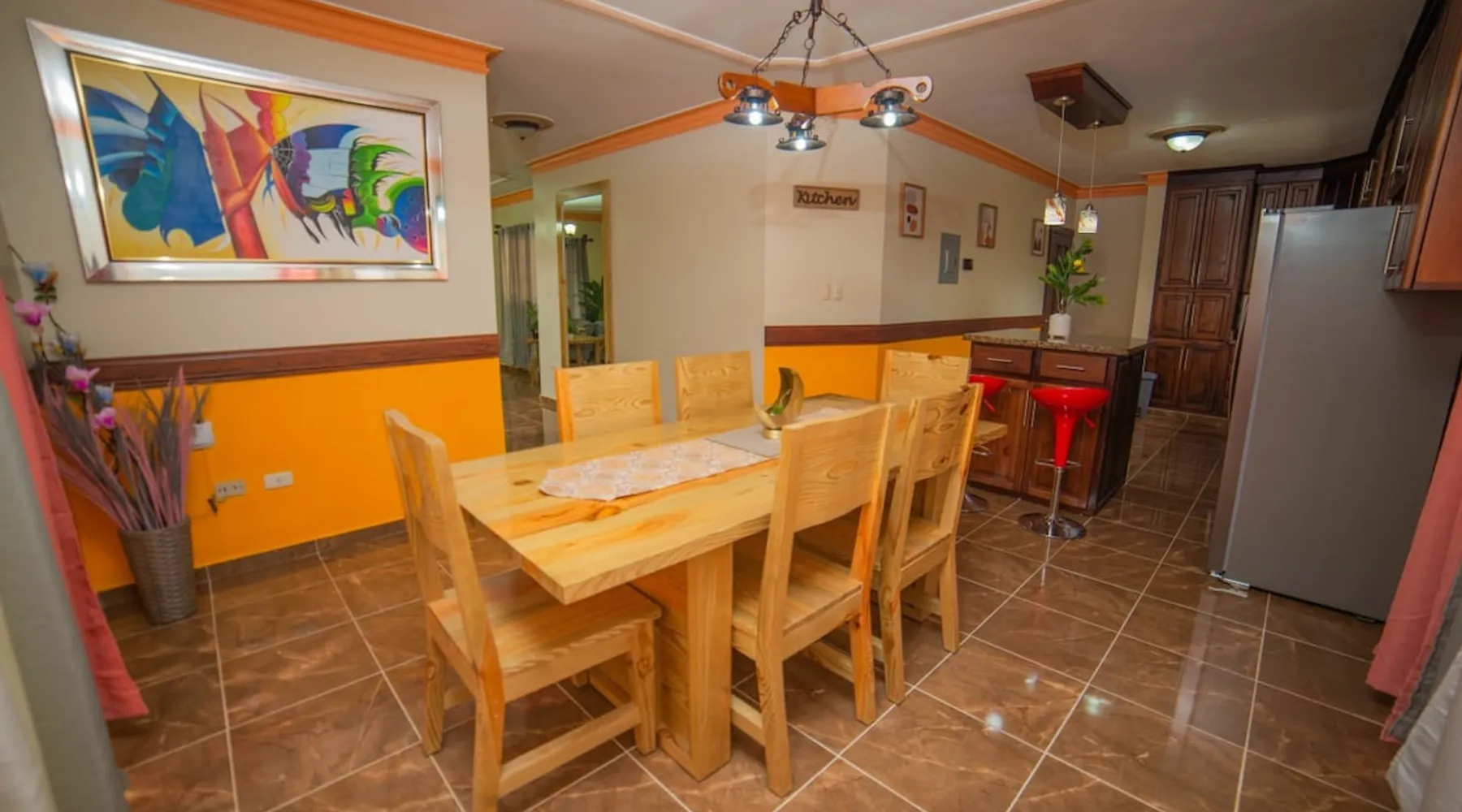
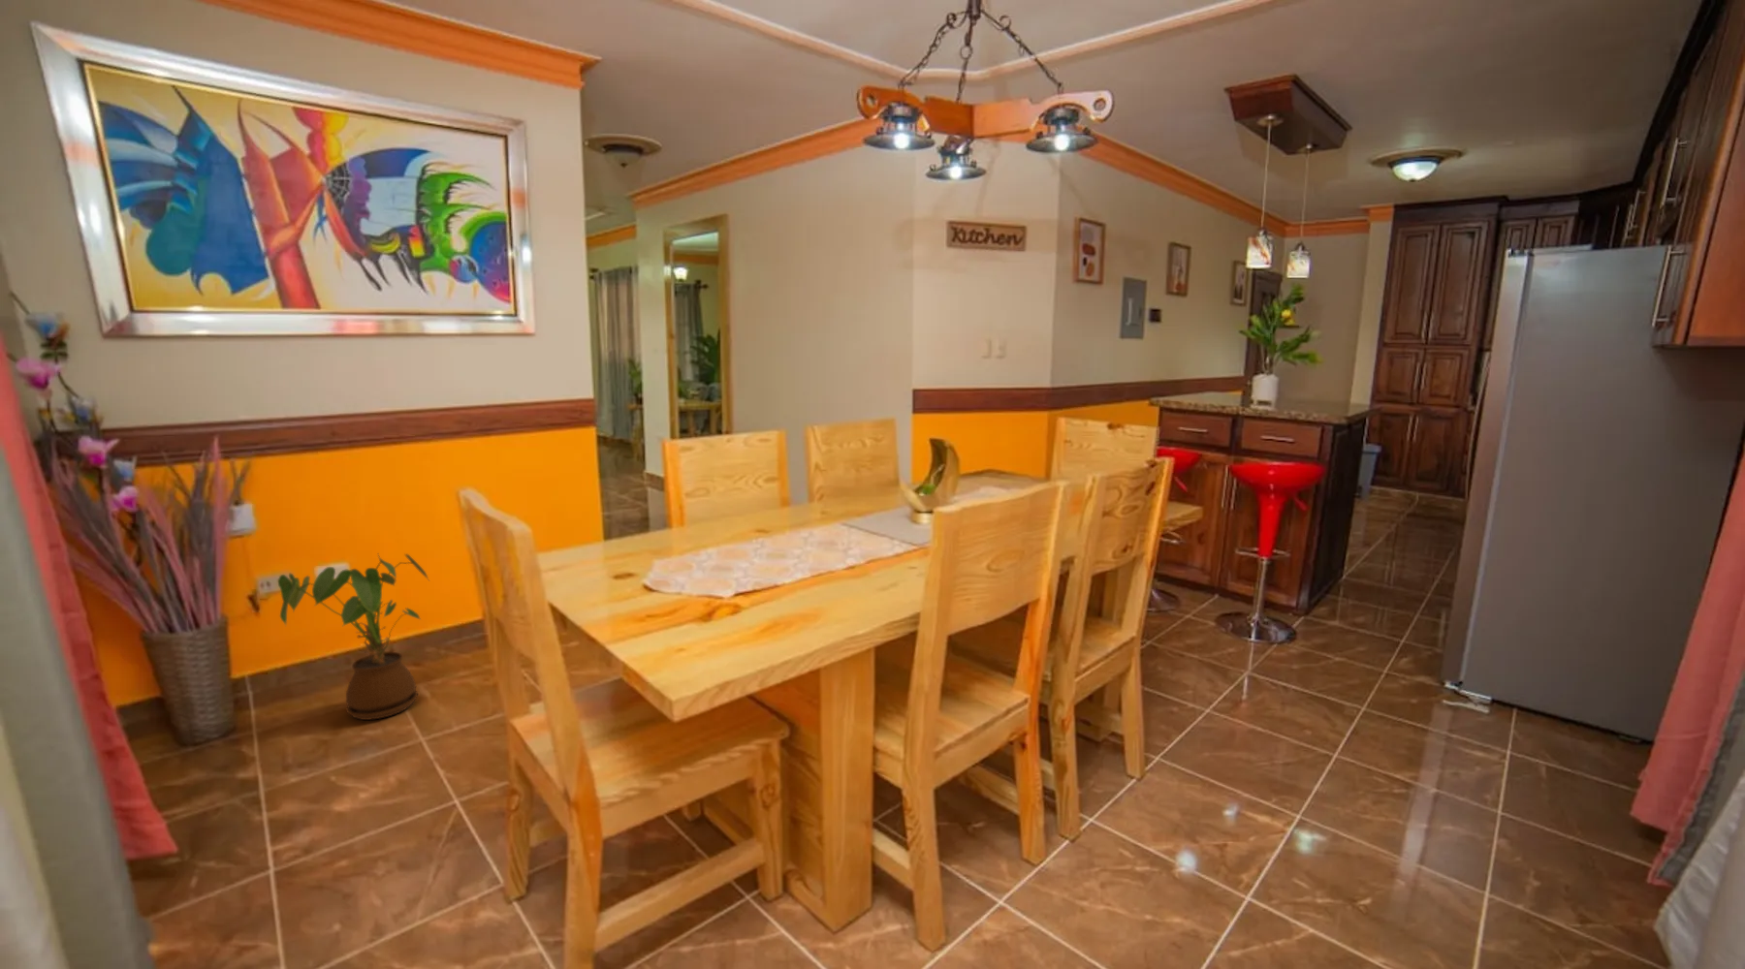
+ house plant [277,551,430,721]
